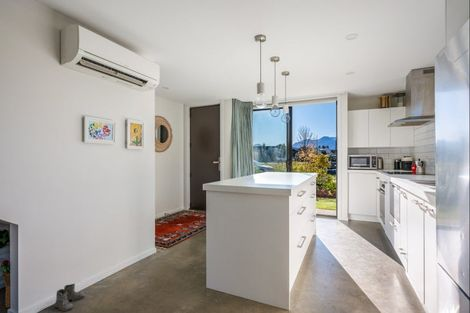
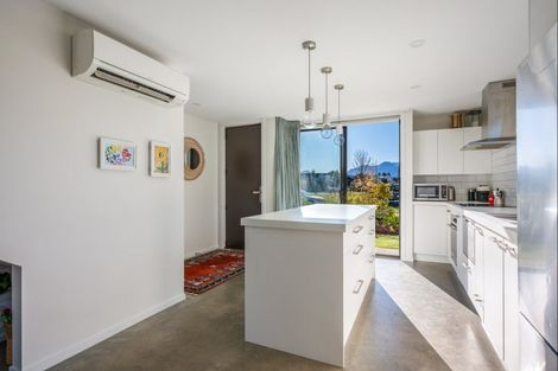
- boots [53,283,86,313]
